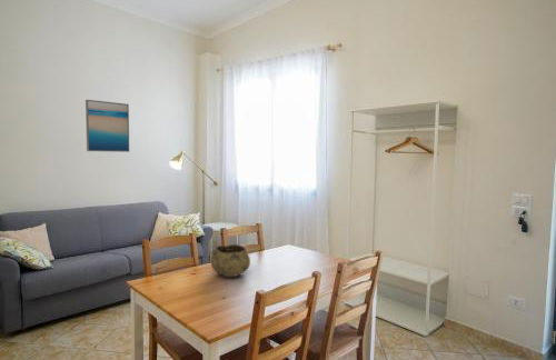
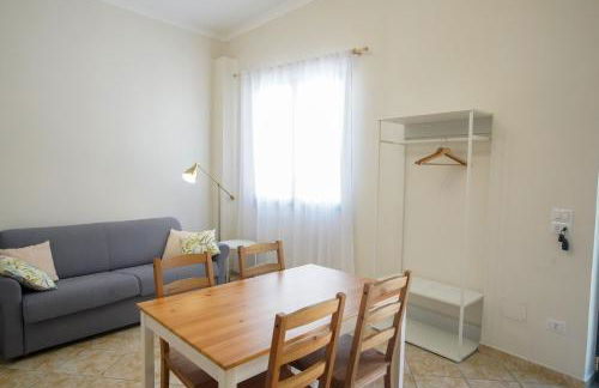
- wall art [85,99,130,153]
- decorative bowl [210,243,251,278]
